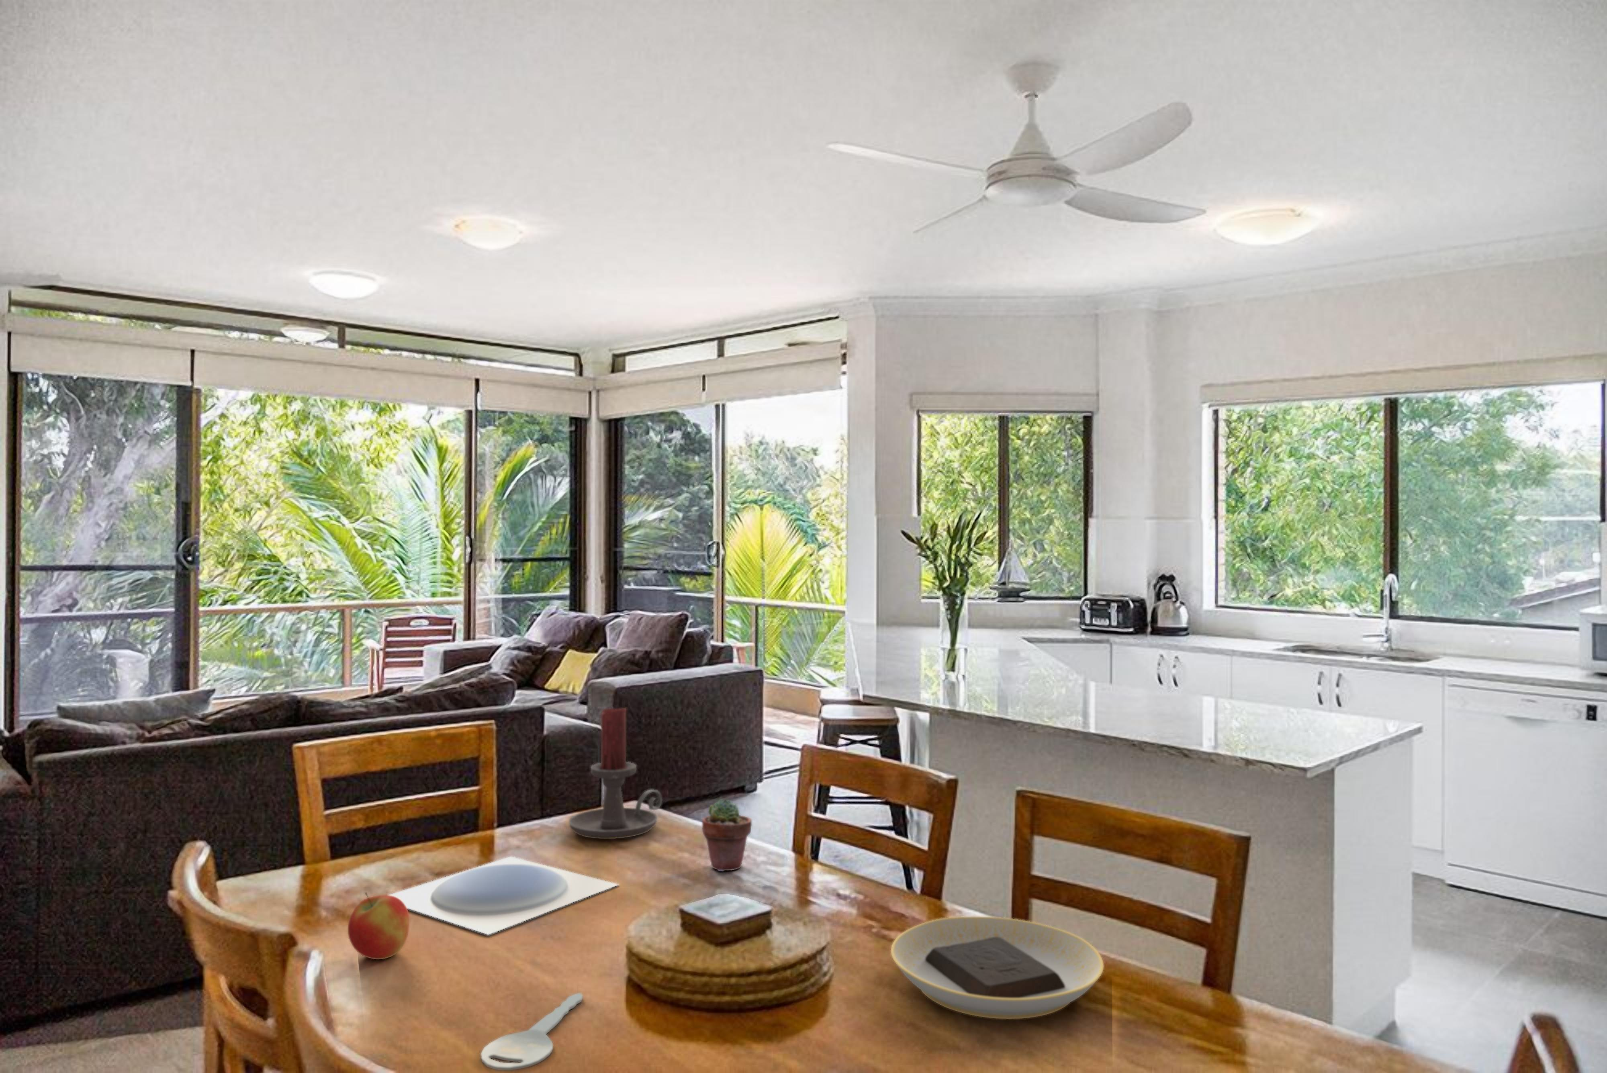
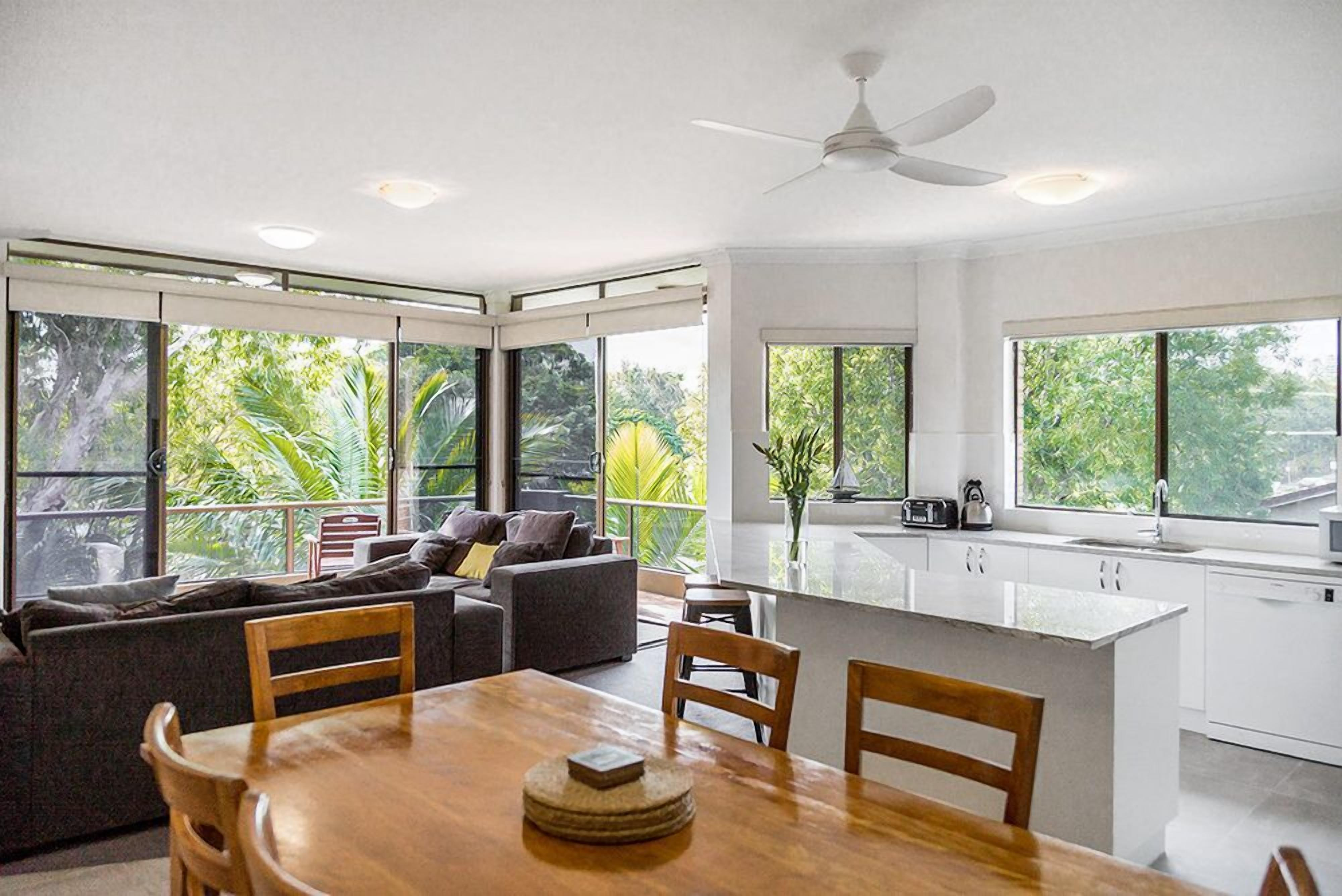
- candle holder [568,707,662,839]
- bowl [389,856,620,935]
- potted succulent [702,799,752,872]
- apple [347,892,410,959]
- plate [890,916,1104,1019]
- key [481,993,583,1071]
